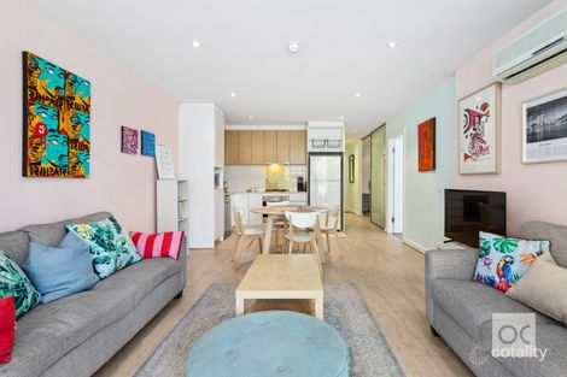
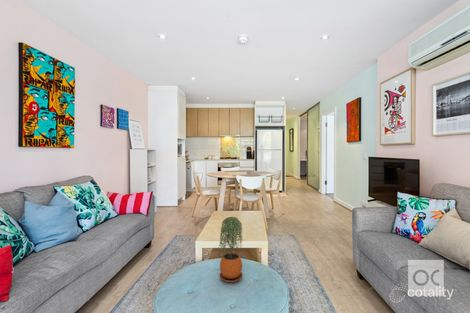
+ potted plant [217,216,244,283]
